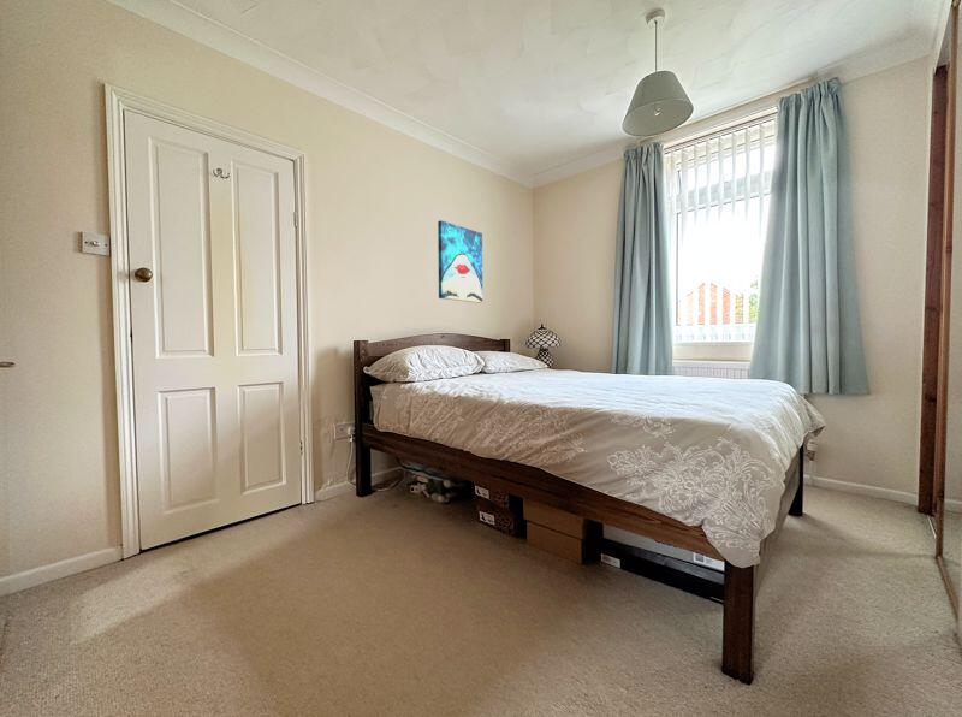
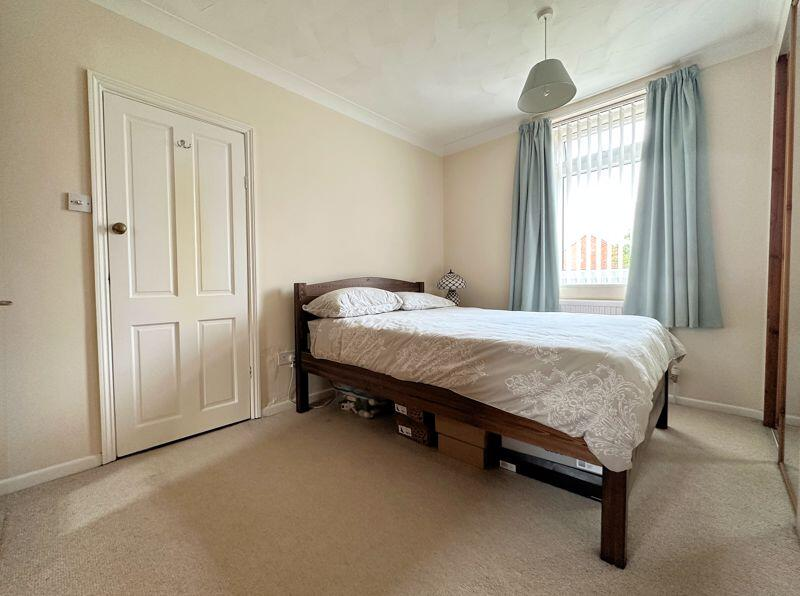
- wall art [437,219,483,304]
